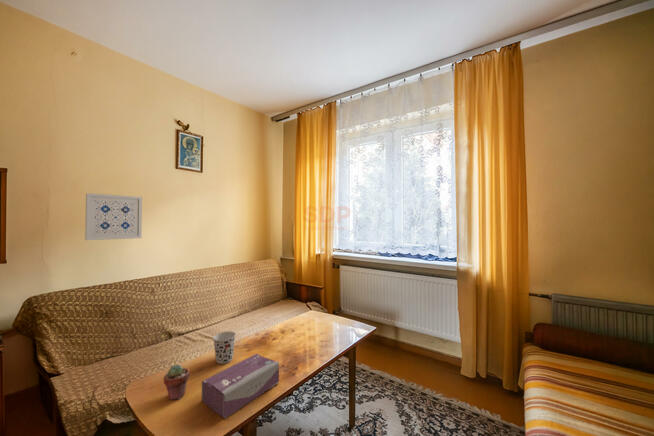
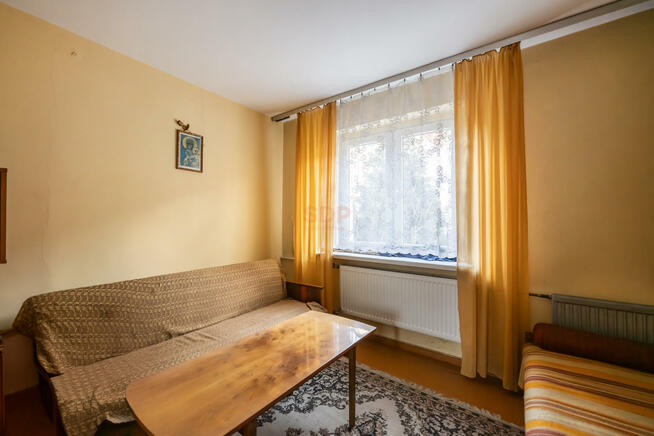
- potted succulent [162,363,190,401]
- cup [212,330,237,365]
- tissue box [201,353,280,420]
- wall art [84,192,143,241]
